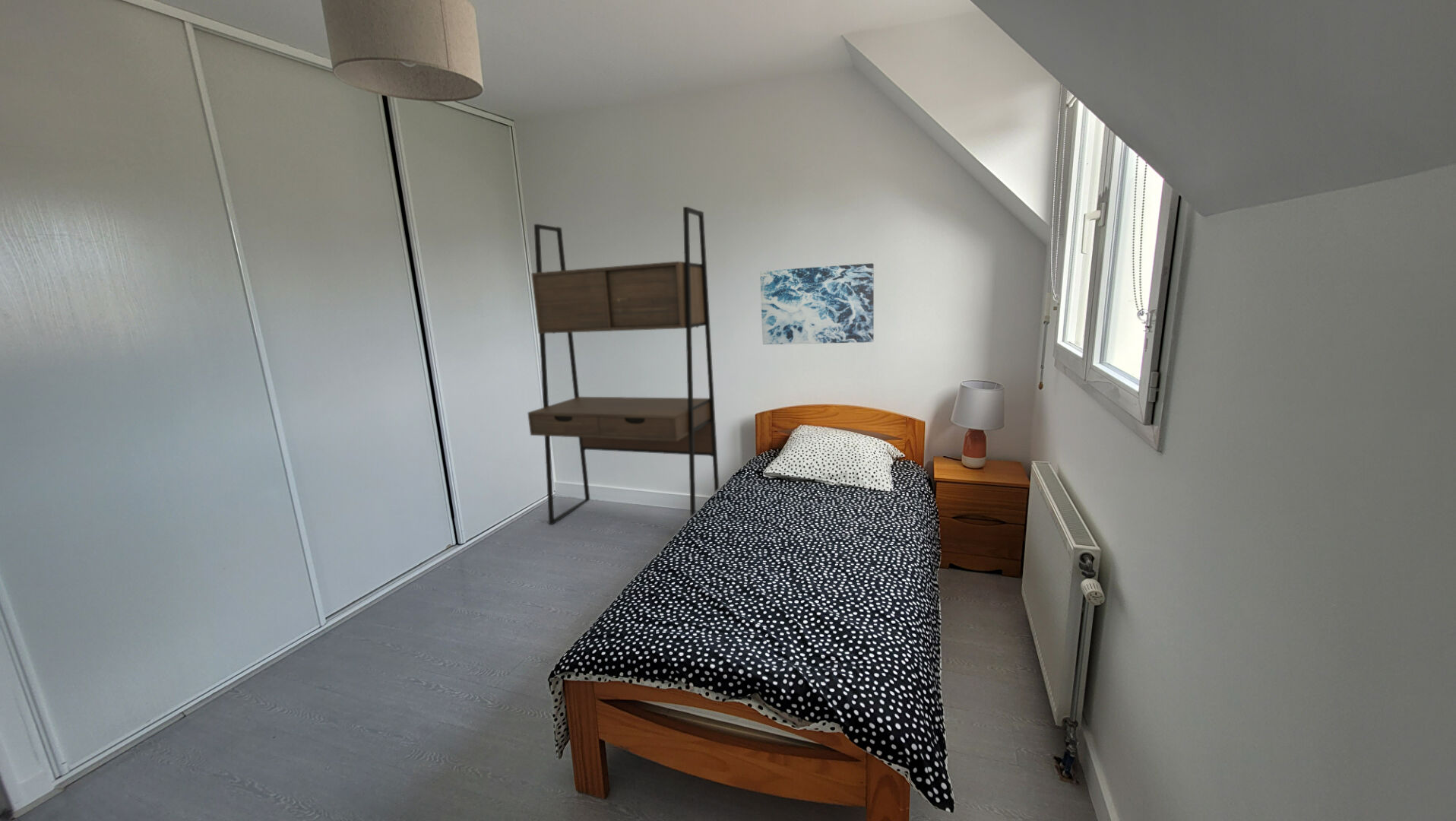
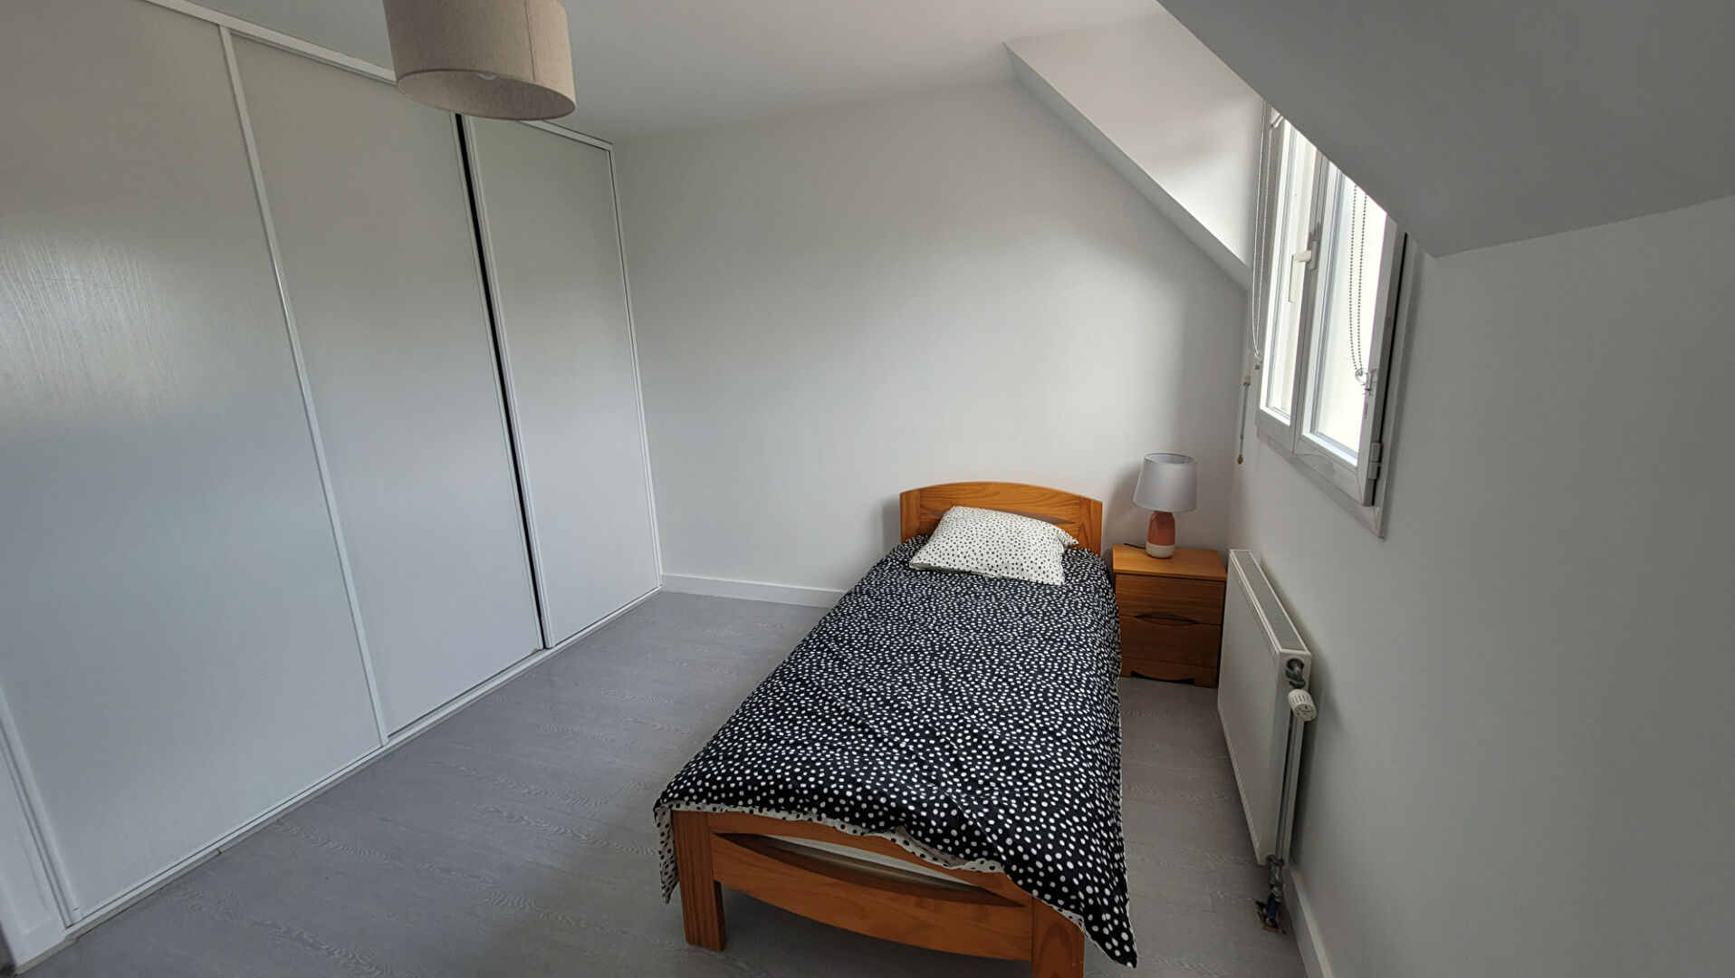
- desk [527,206,720,526]
- wall art [759,262,875,345]
